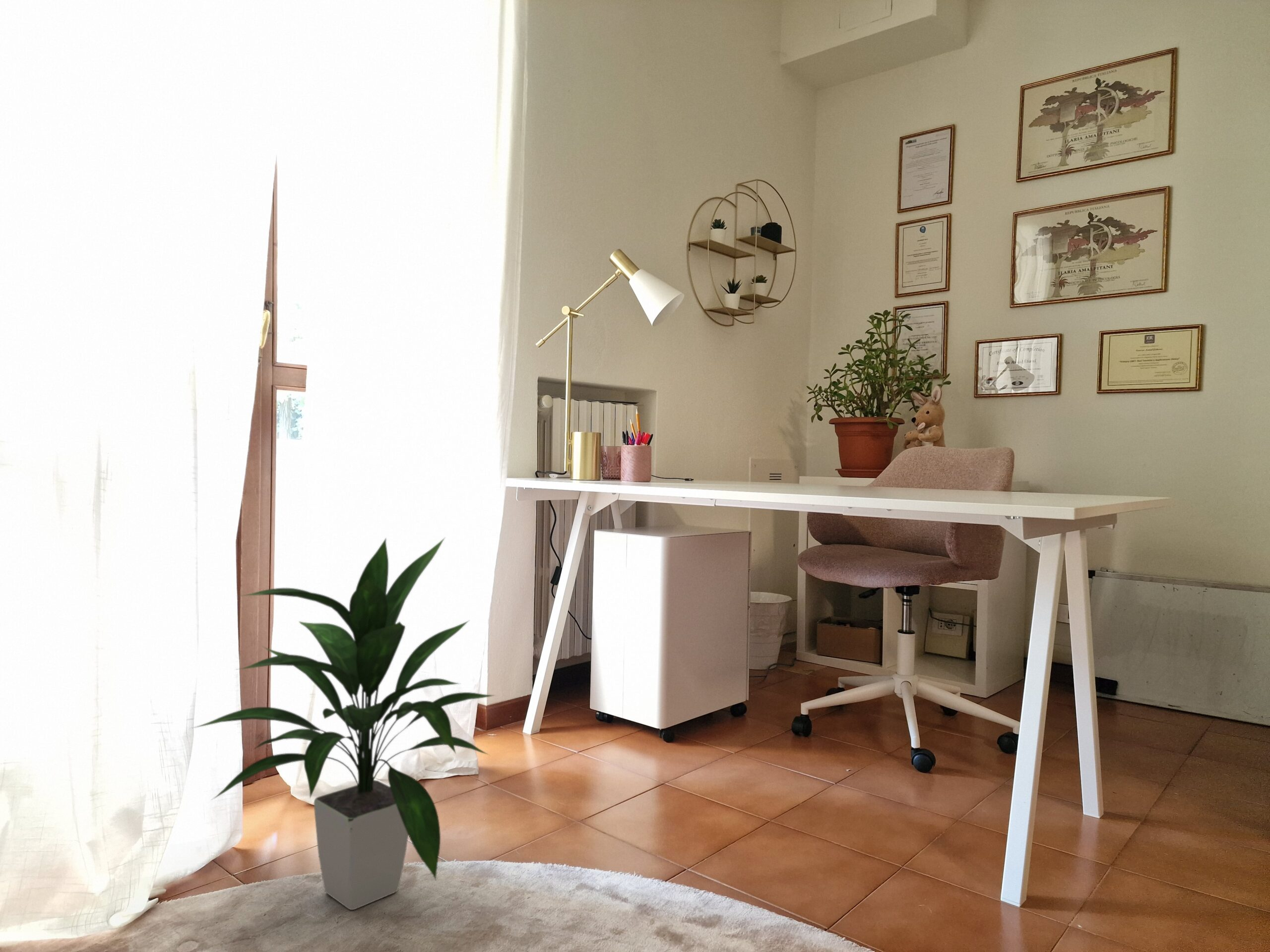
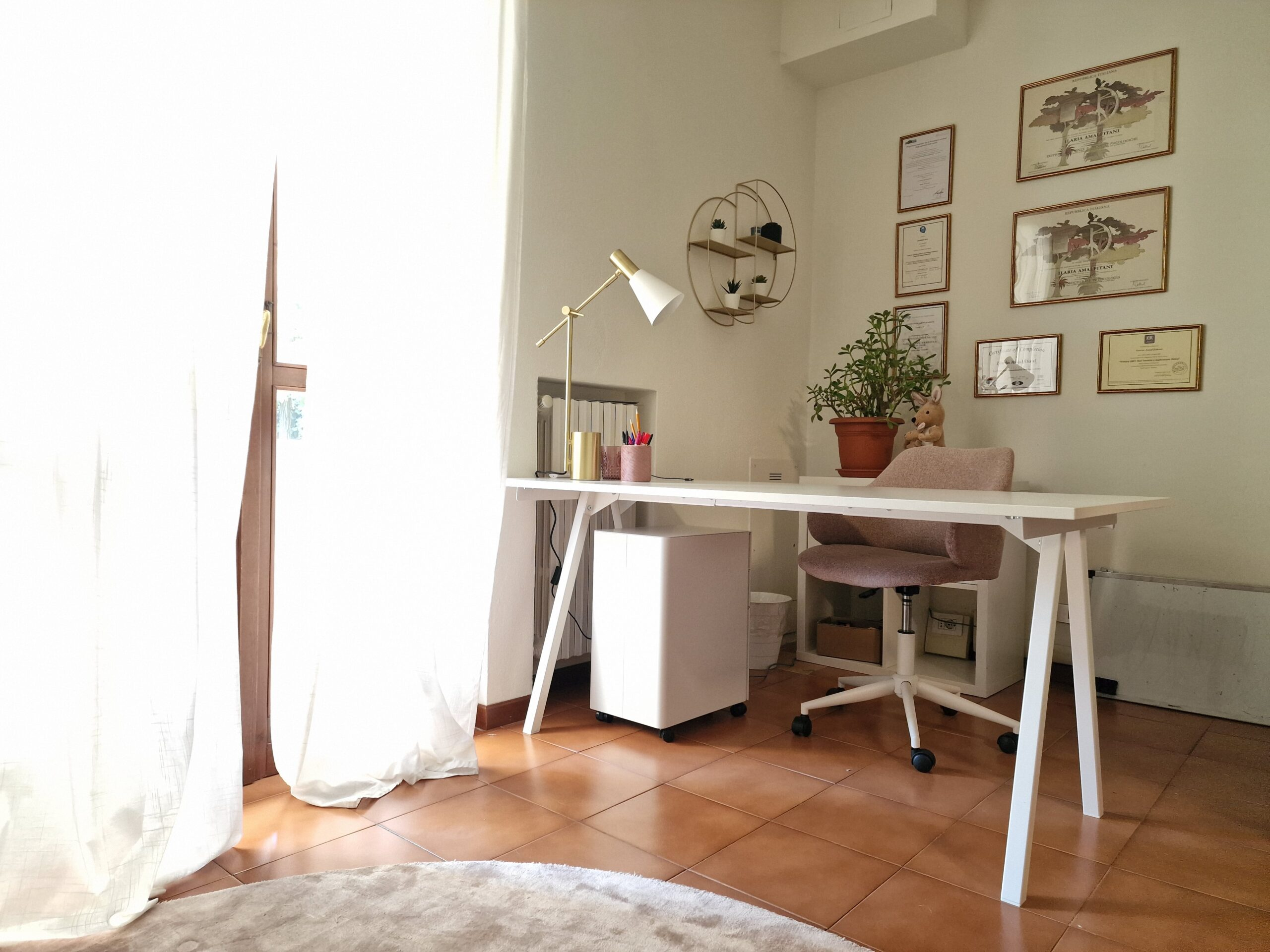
- indoor plant [190,536,497,910]
